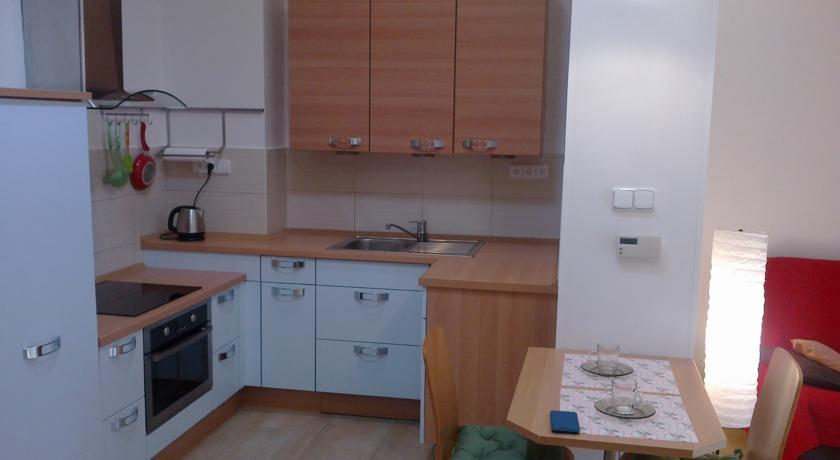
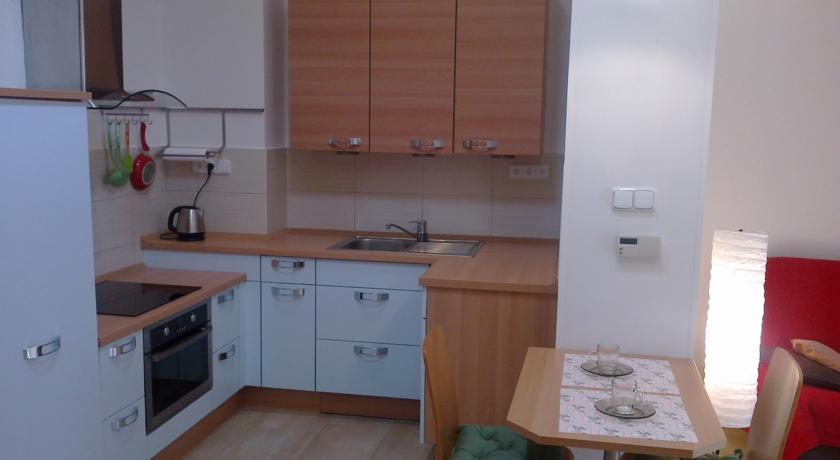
- smartphone [549,409,581,433]
